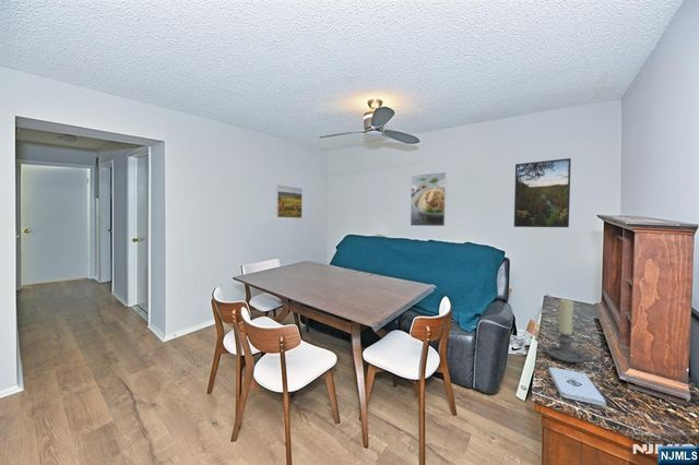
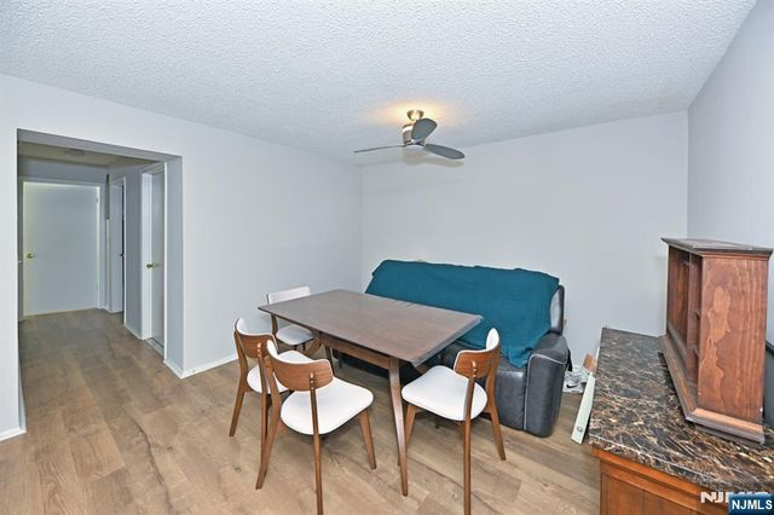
- notepad [548,367,607,407]
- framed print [410,171,448,227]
- candle holder [544,298,594,363]
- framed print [513,157,572,228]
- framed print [275,183,304,219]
